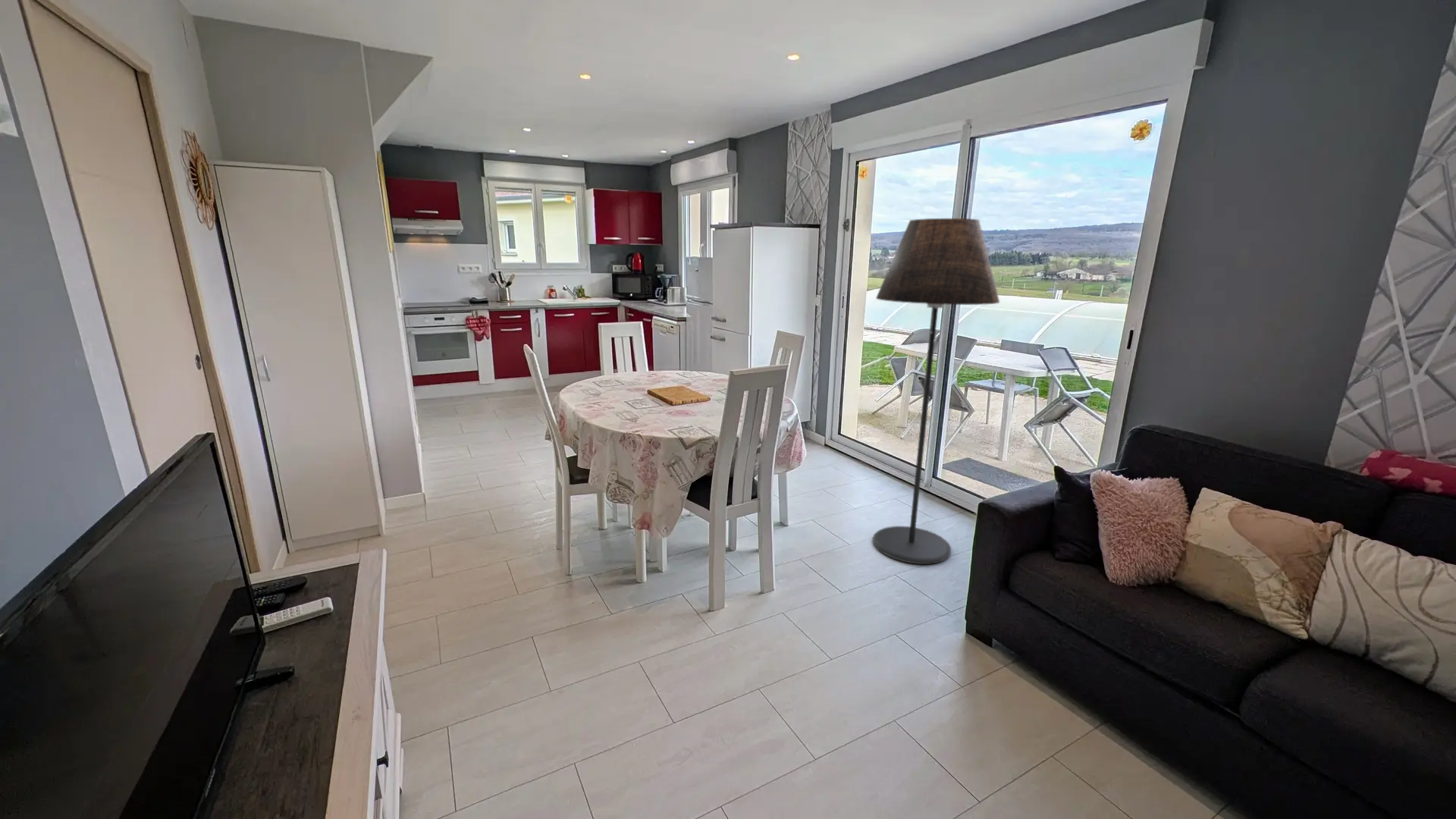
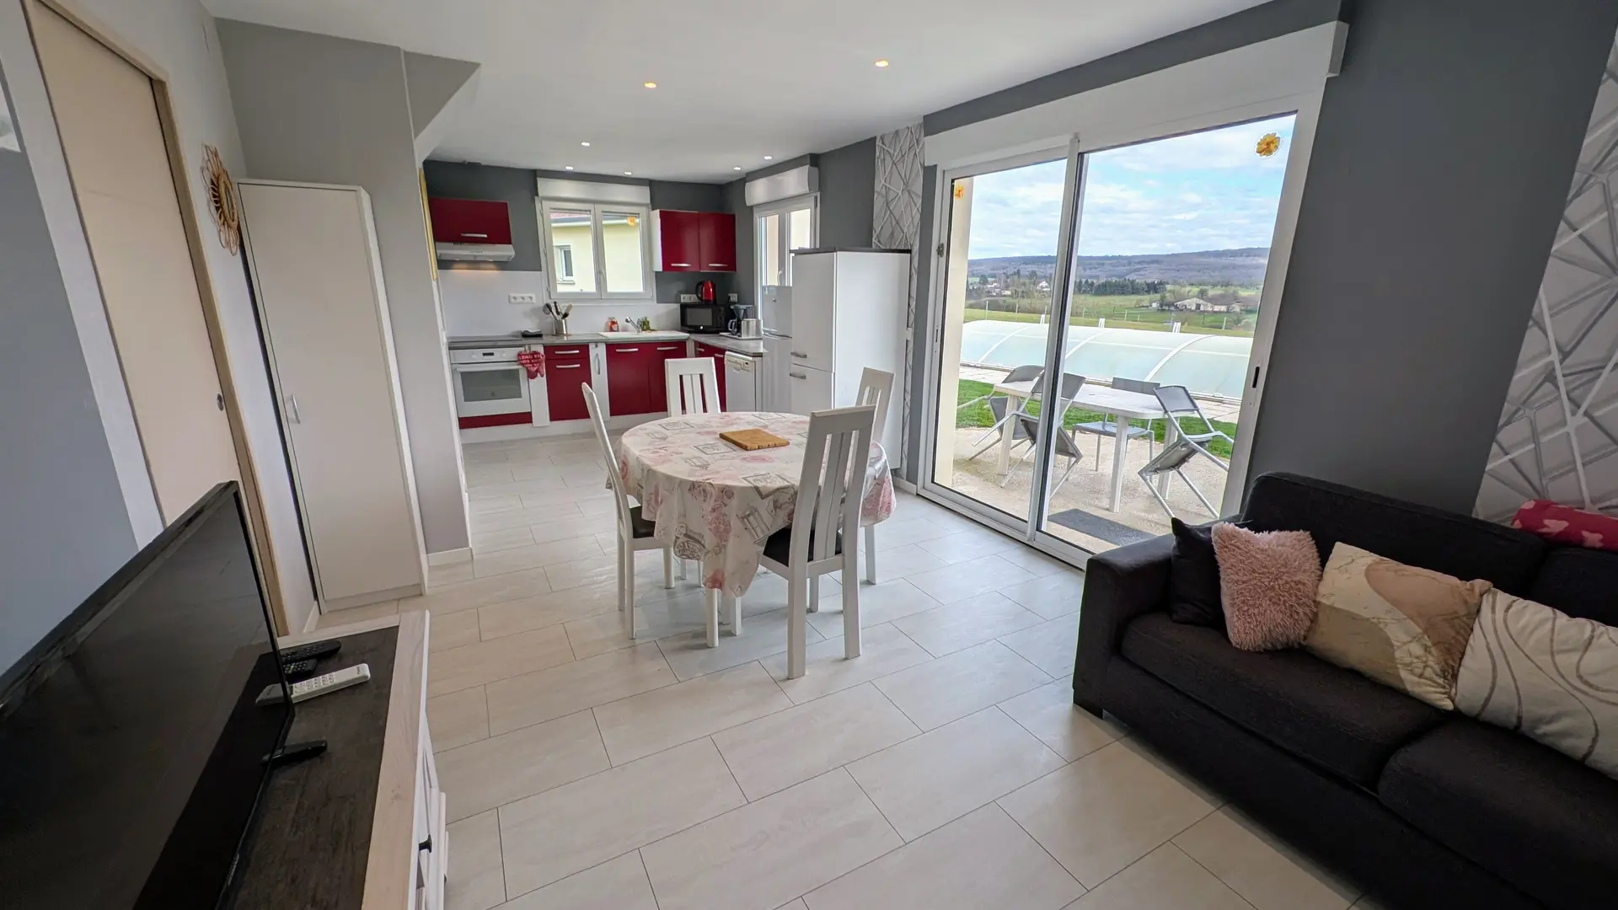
- floor lamp [872,218,1000,565]
